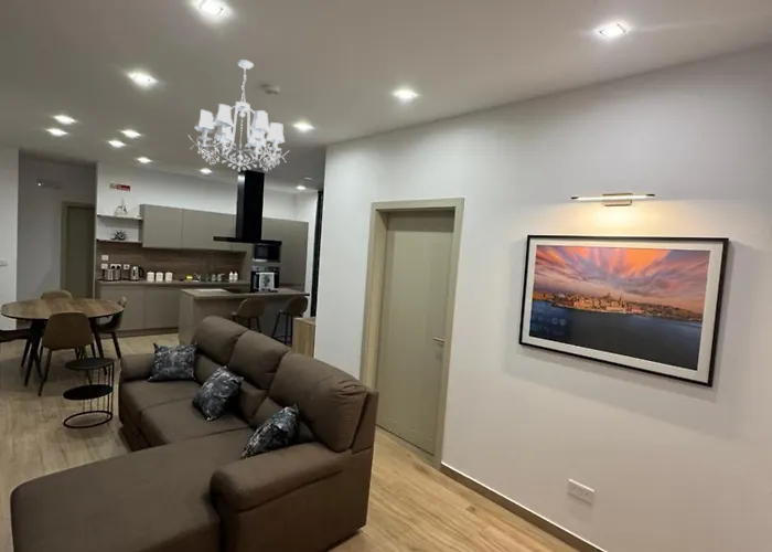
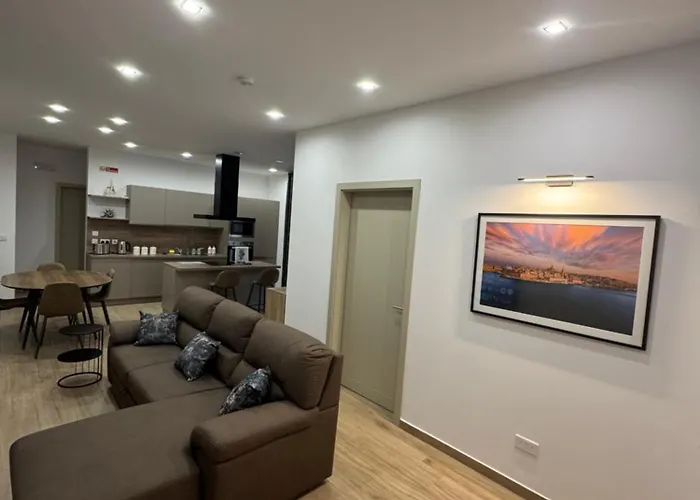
- chandelier [187,59,291,173]
